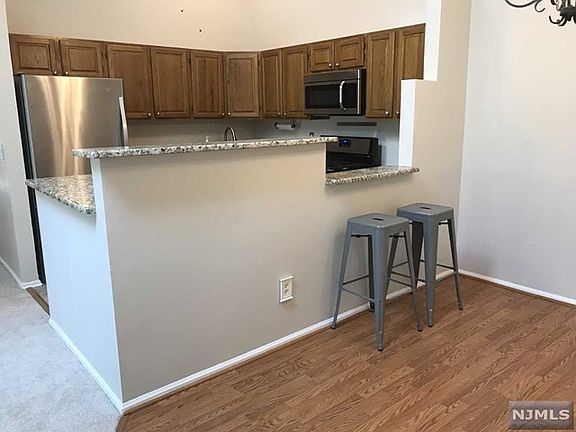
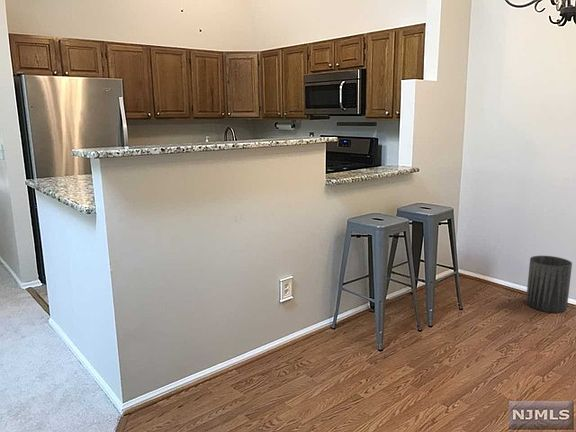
+ trash can [525,255,573,314]
